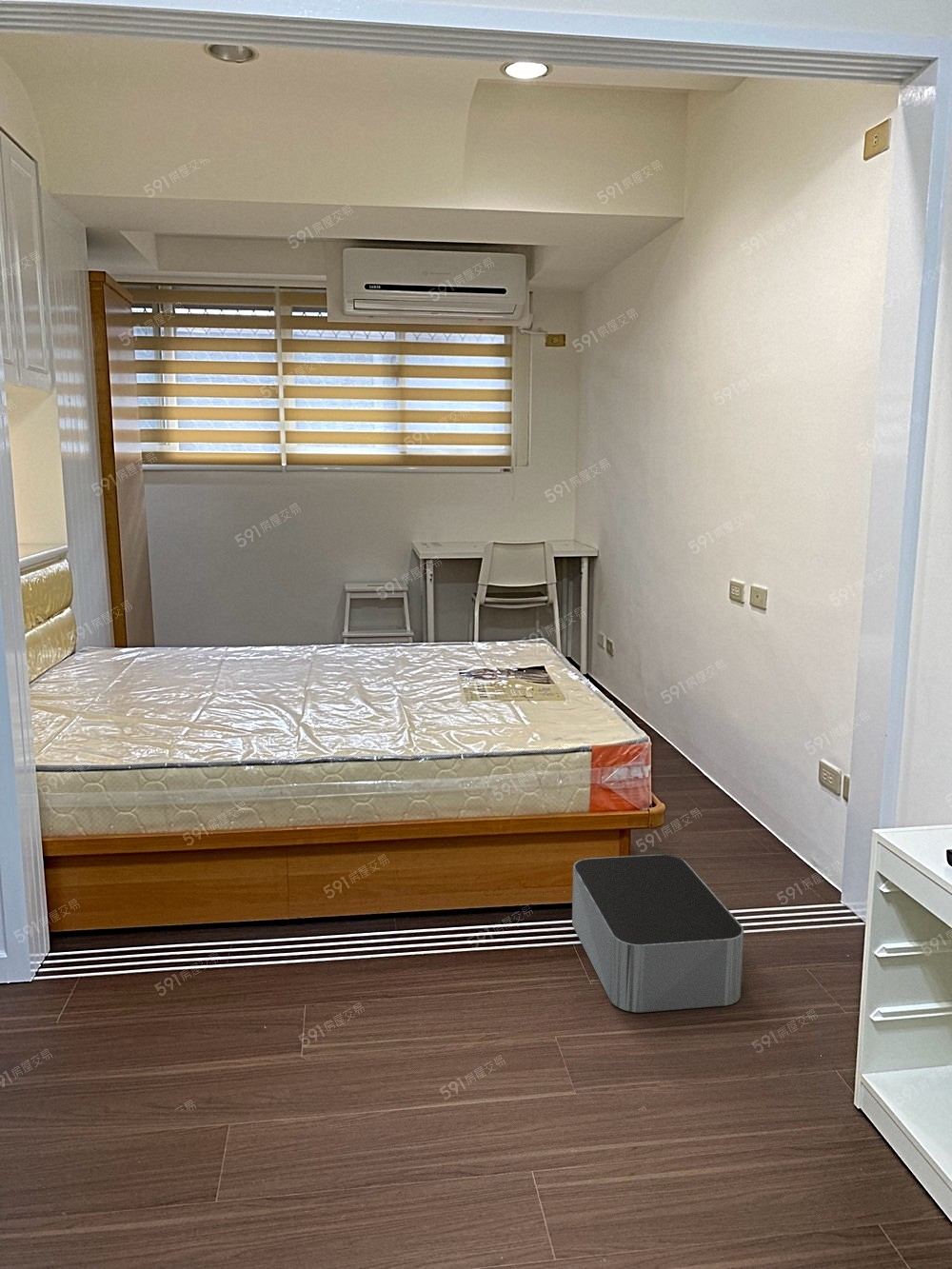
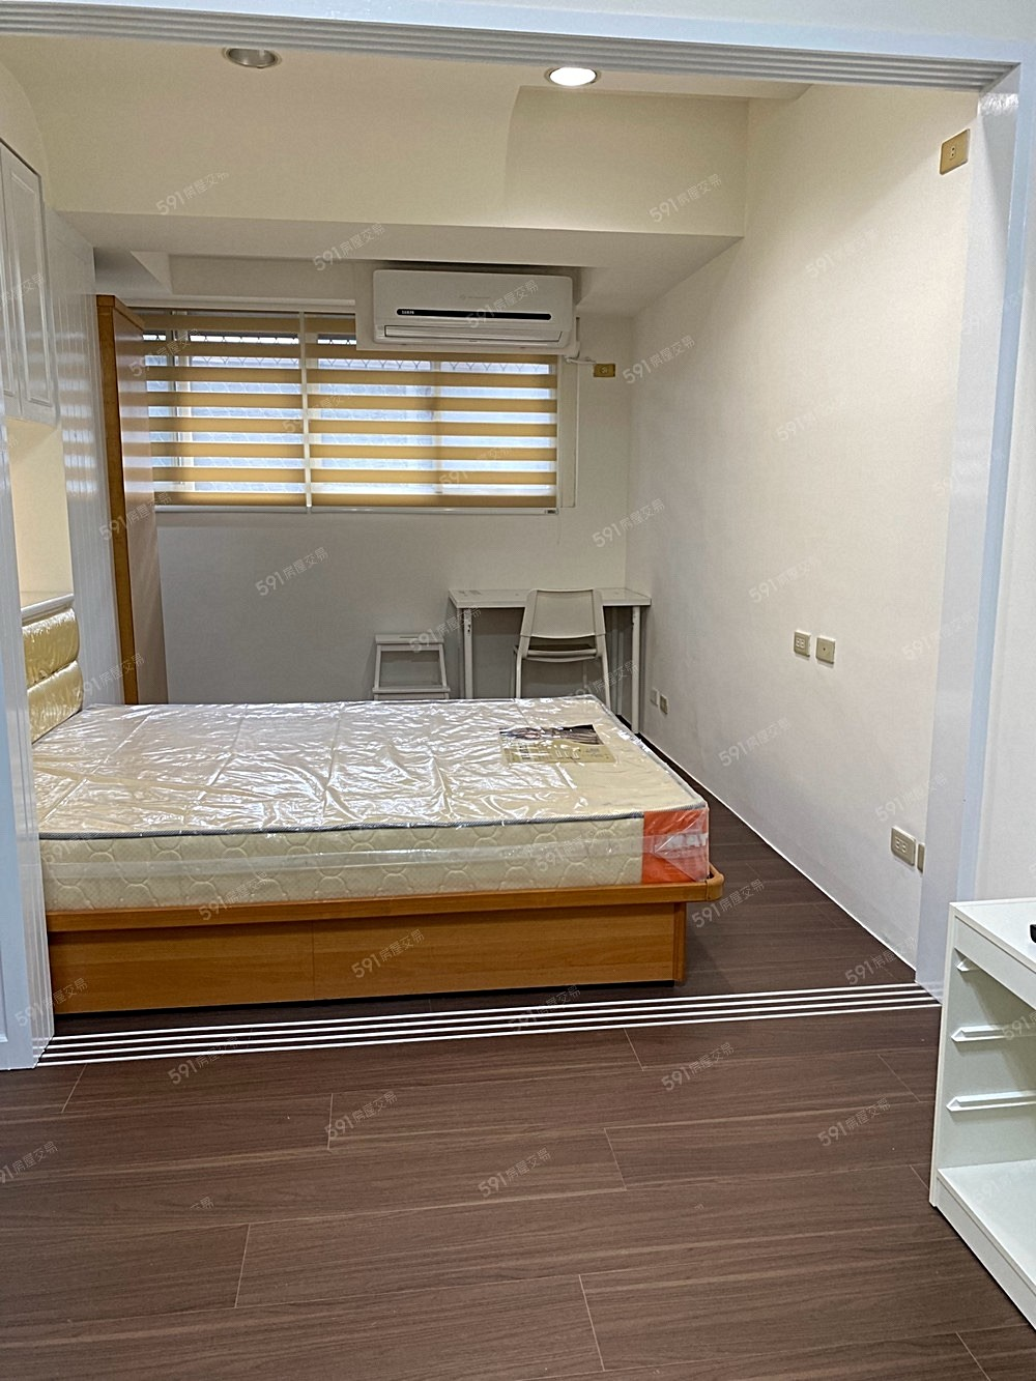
- storage bin [571,853,744,1013]
